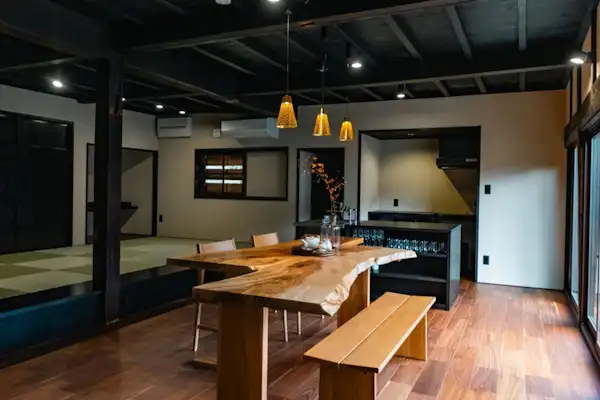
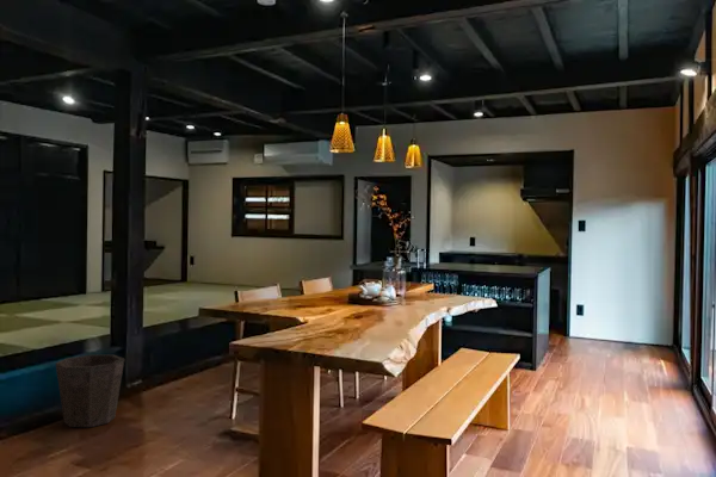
+ waste bin [55,354,125,428]
